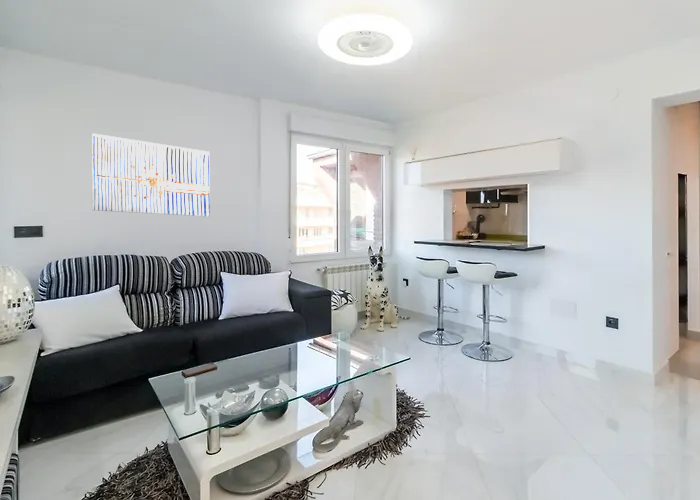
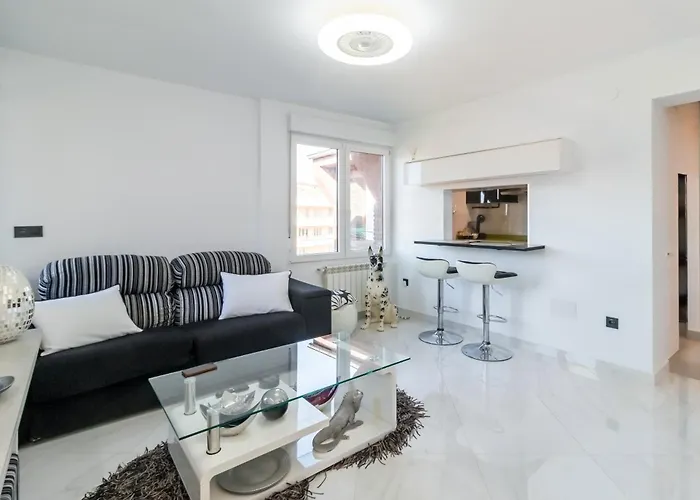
- wall art [91,132,211,217]
